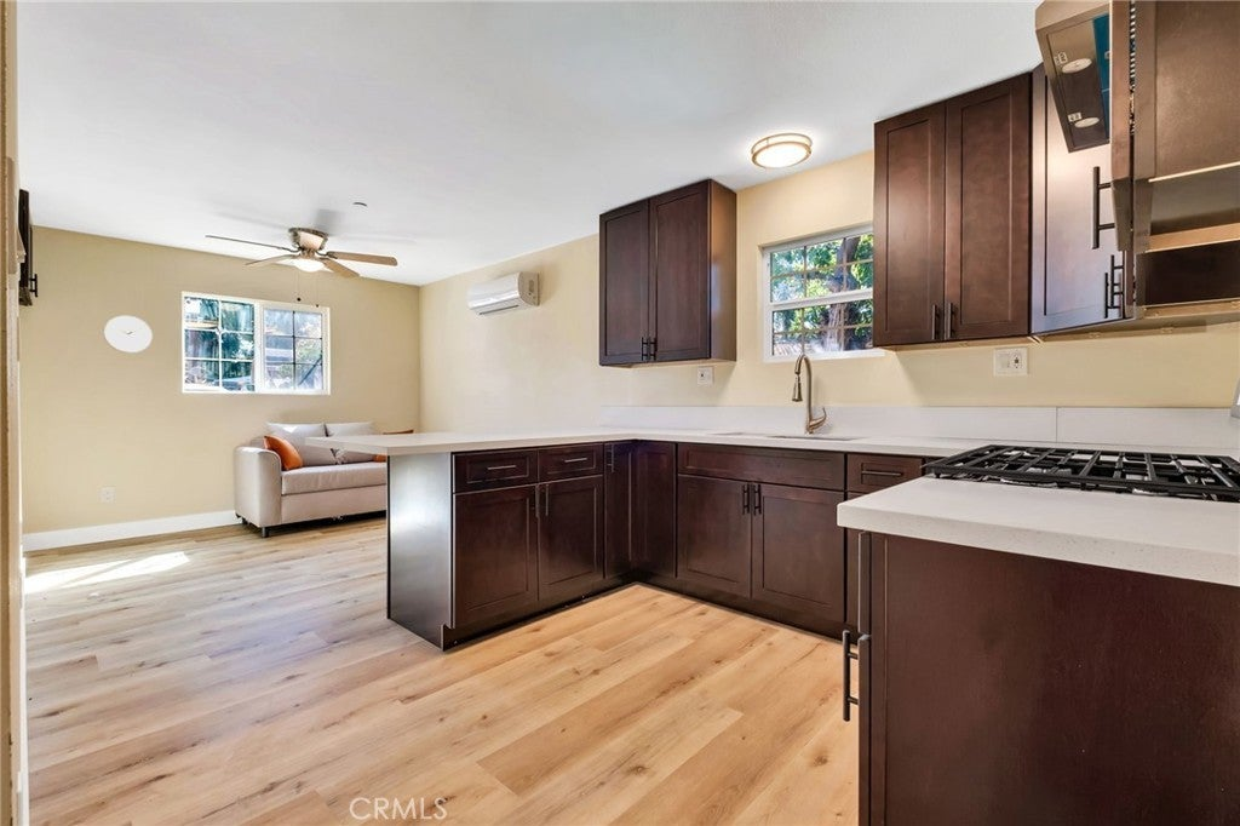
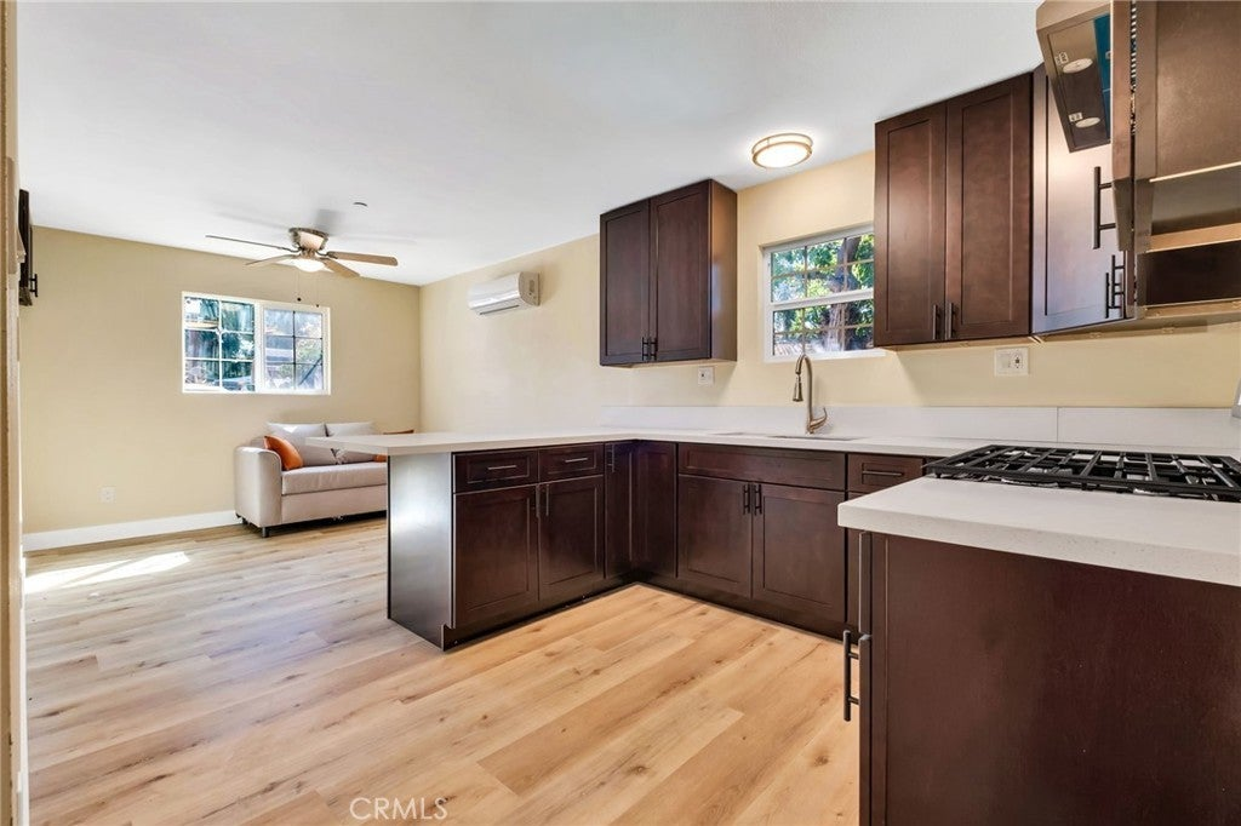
- wall clock [102,315,154,354]
